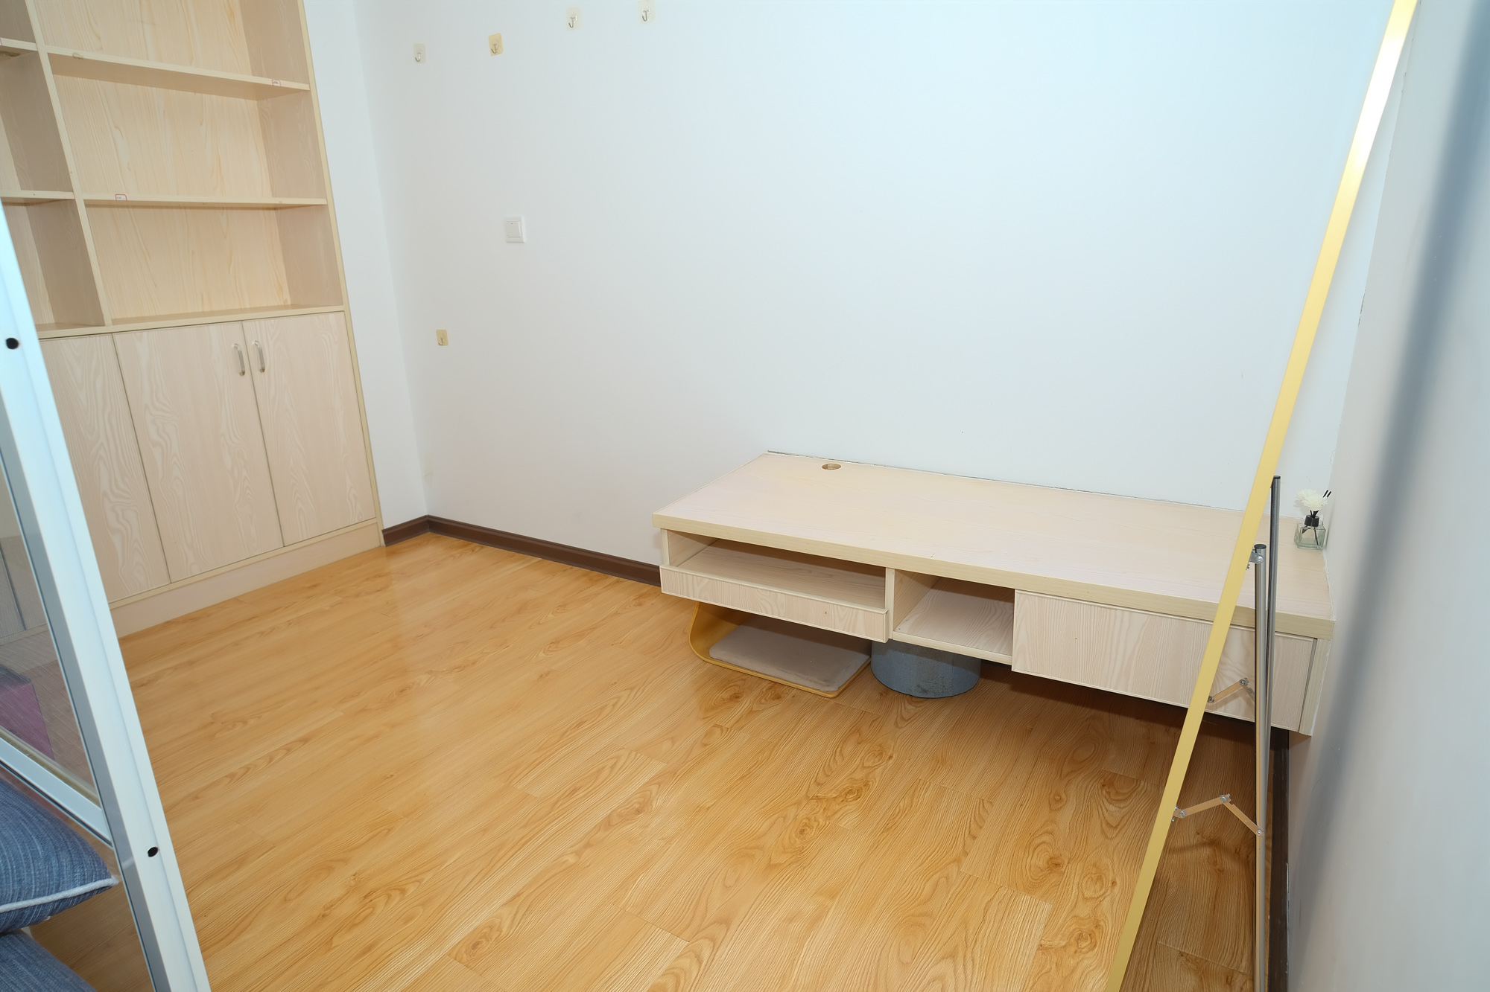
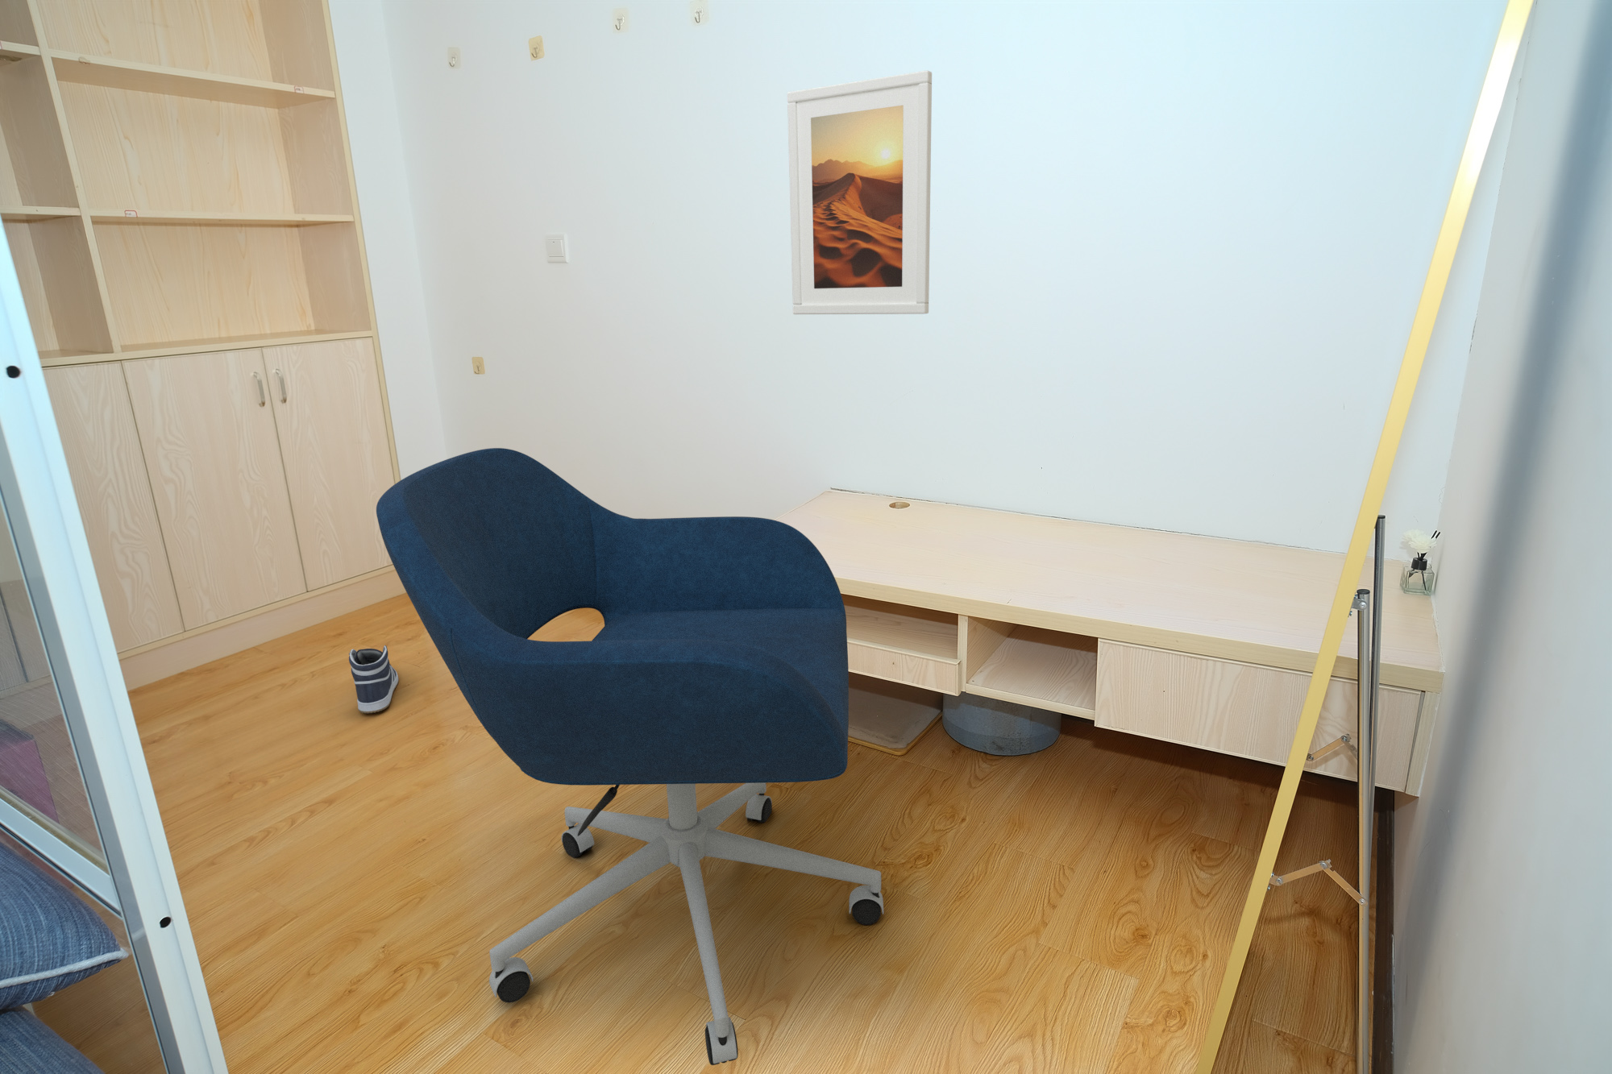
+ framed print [786,70,932,315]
+ office chair [375,447,885,1066]
+ sneaker [349,645,399,714]
